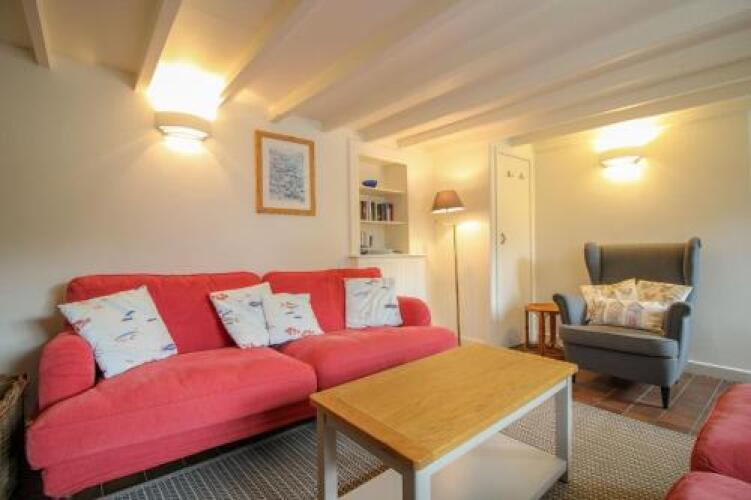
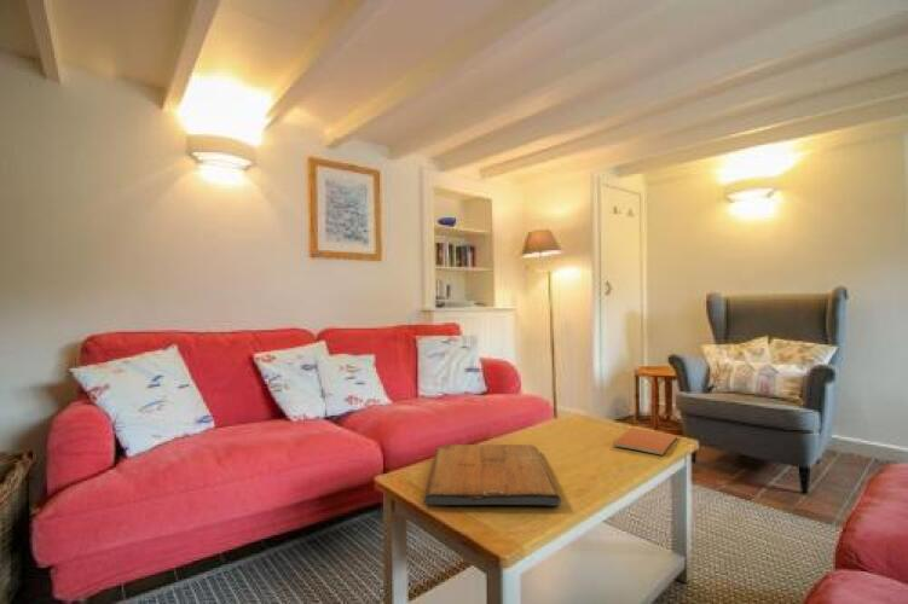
+ book [612,426,678,457]
+ religious icon [422,443,562,507]
